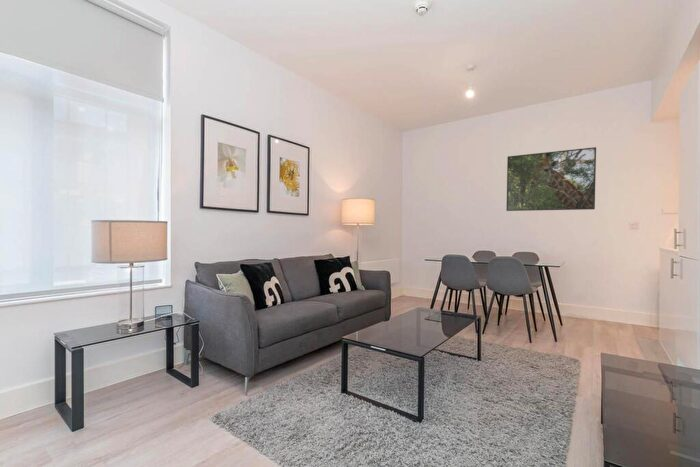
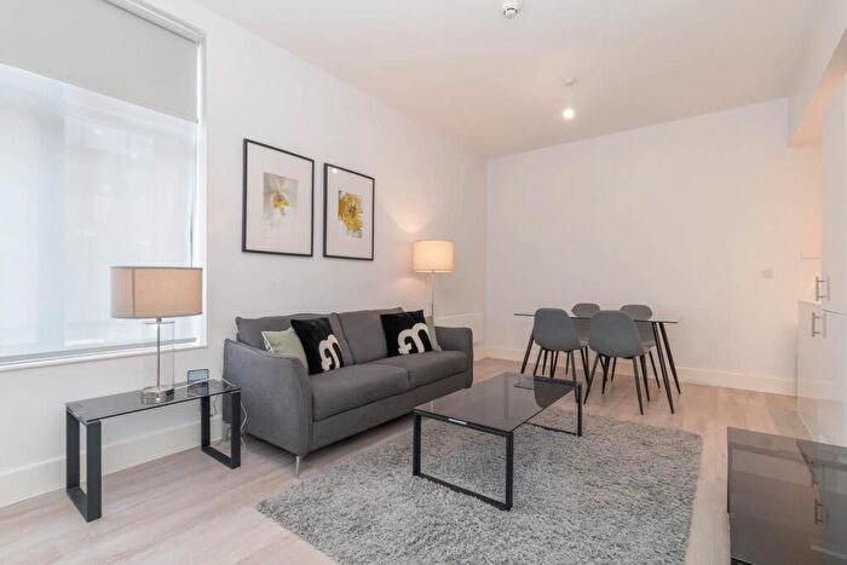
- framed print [505,146,597,212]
